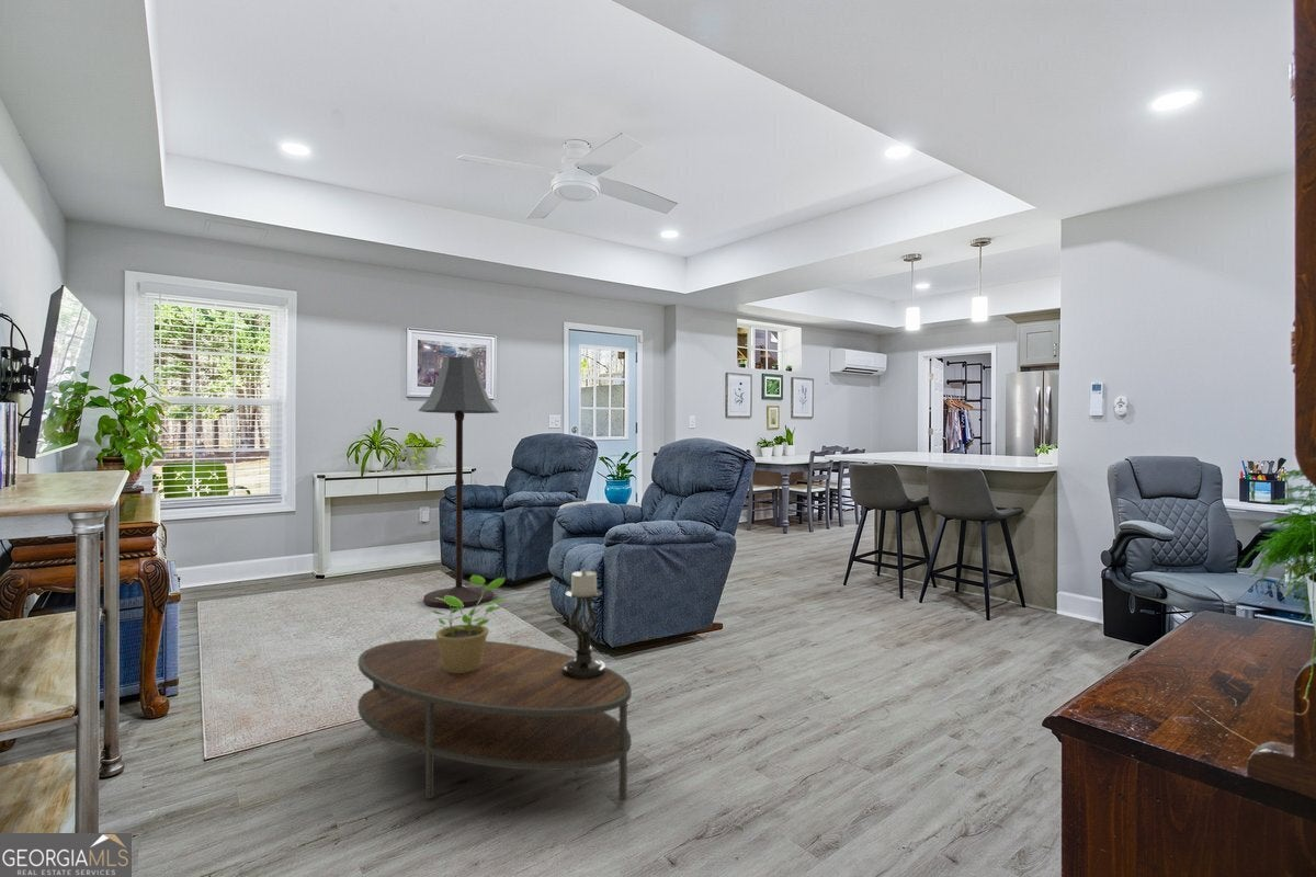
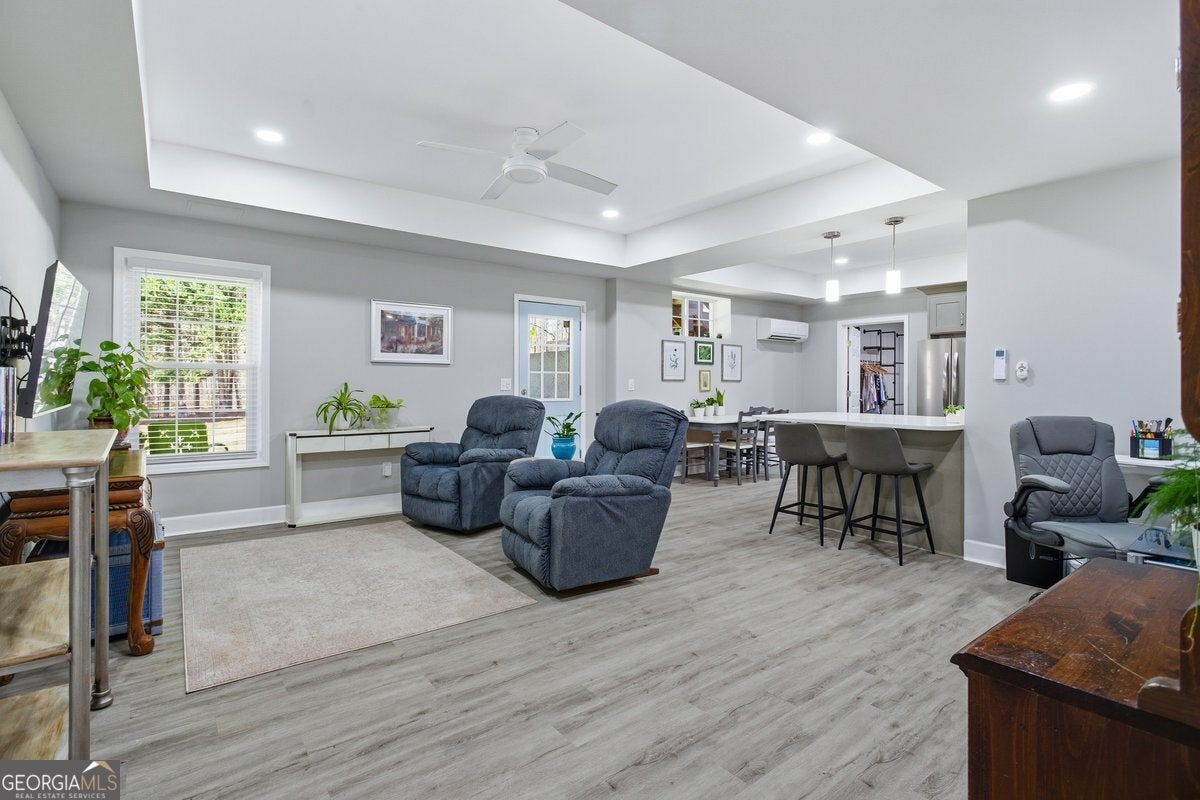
- coffee table [356,638,633,802]
- potted plant [430,573,507,673]
- candle holder [561,568,606,680]
- floor lamp [417,356,500,608]
